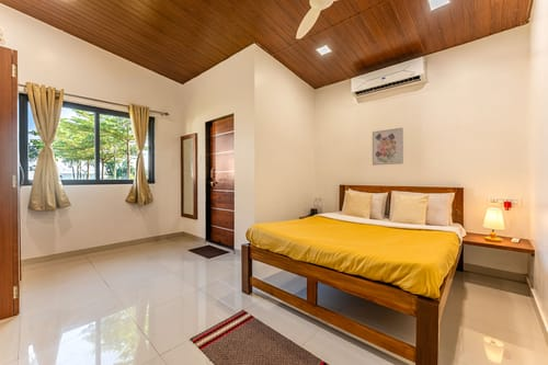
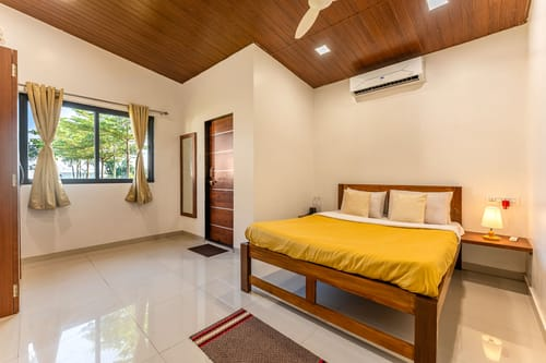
- wall art [372,127,404,167]
